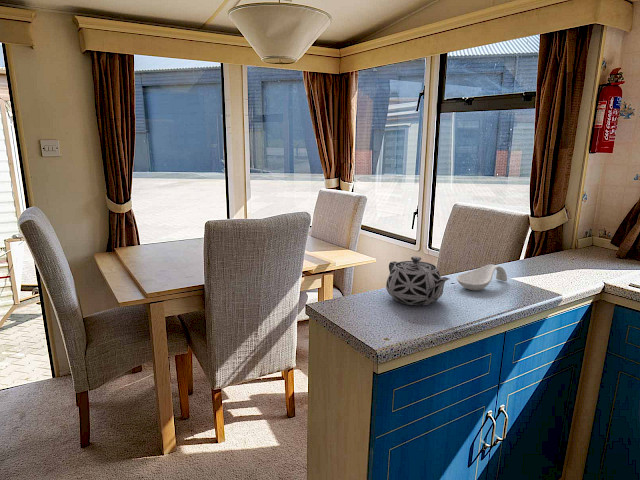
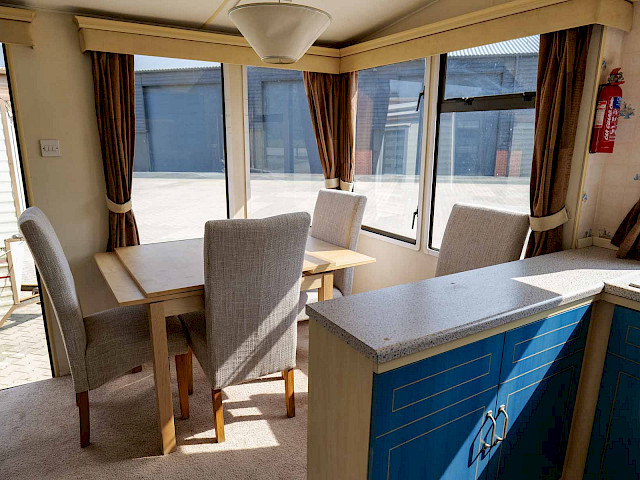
- teapot [385,256,451,306]
- spoon rest [456,263,508,291]
